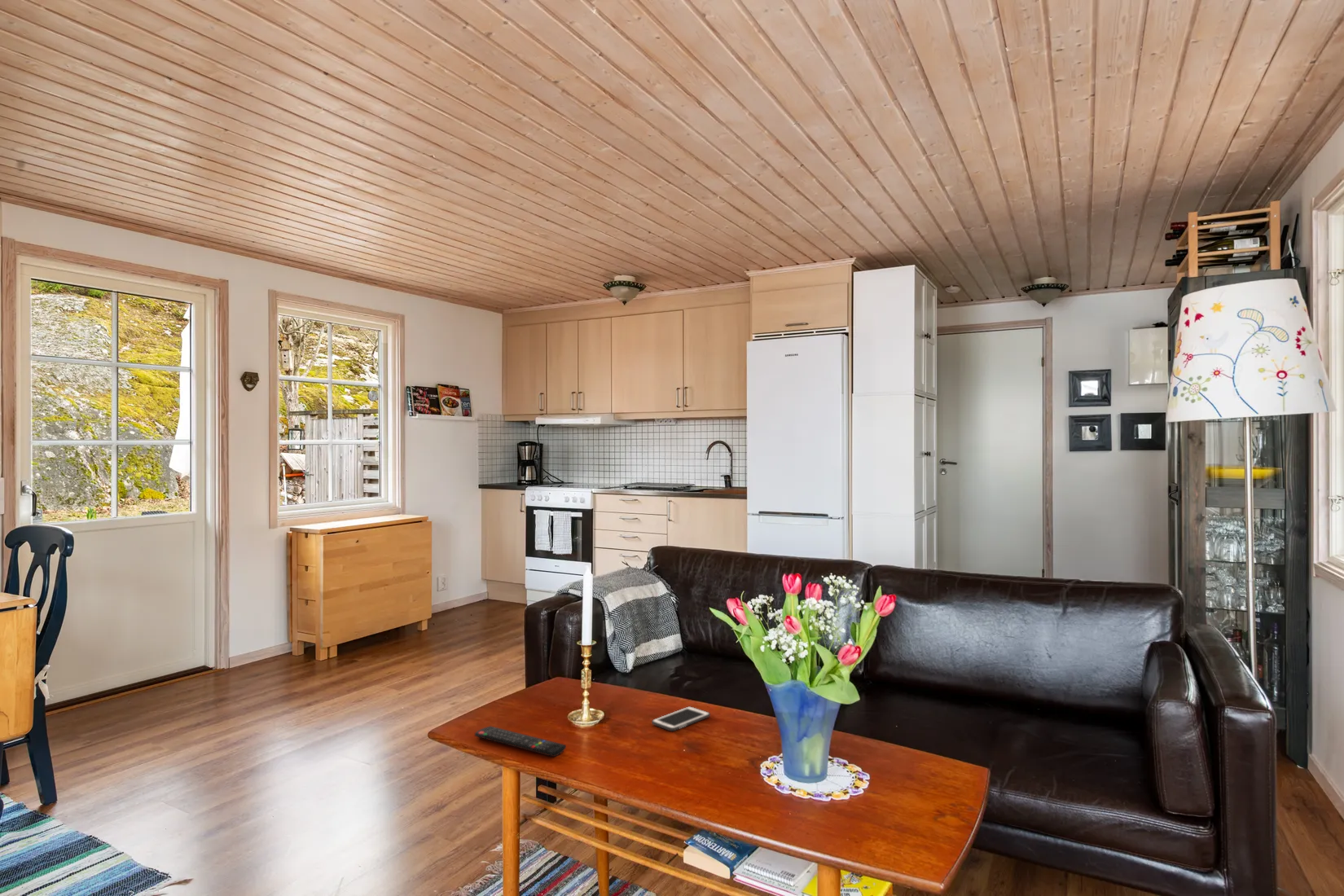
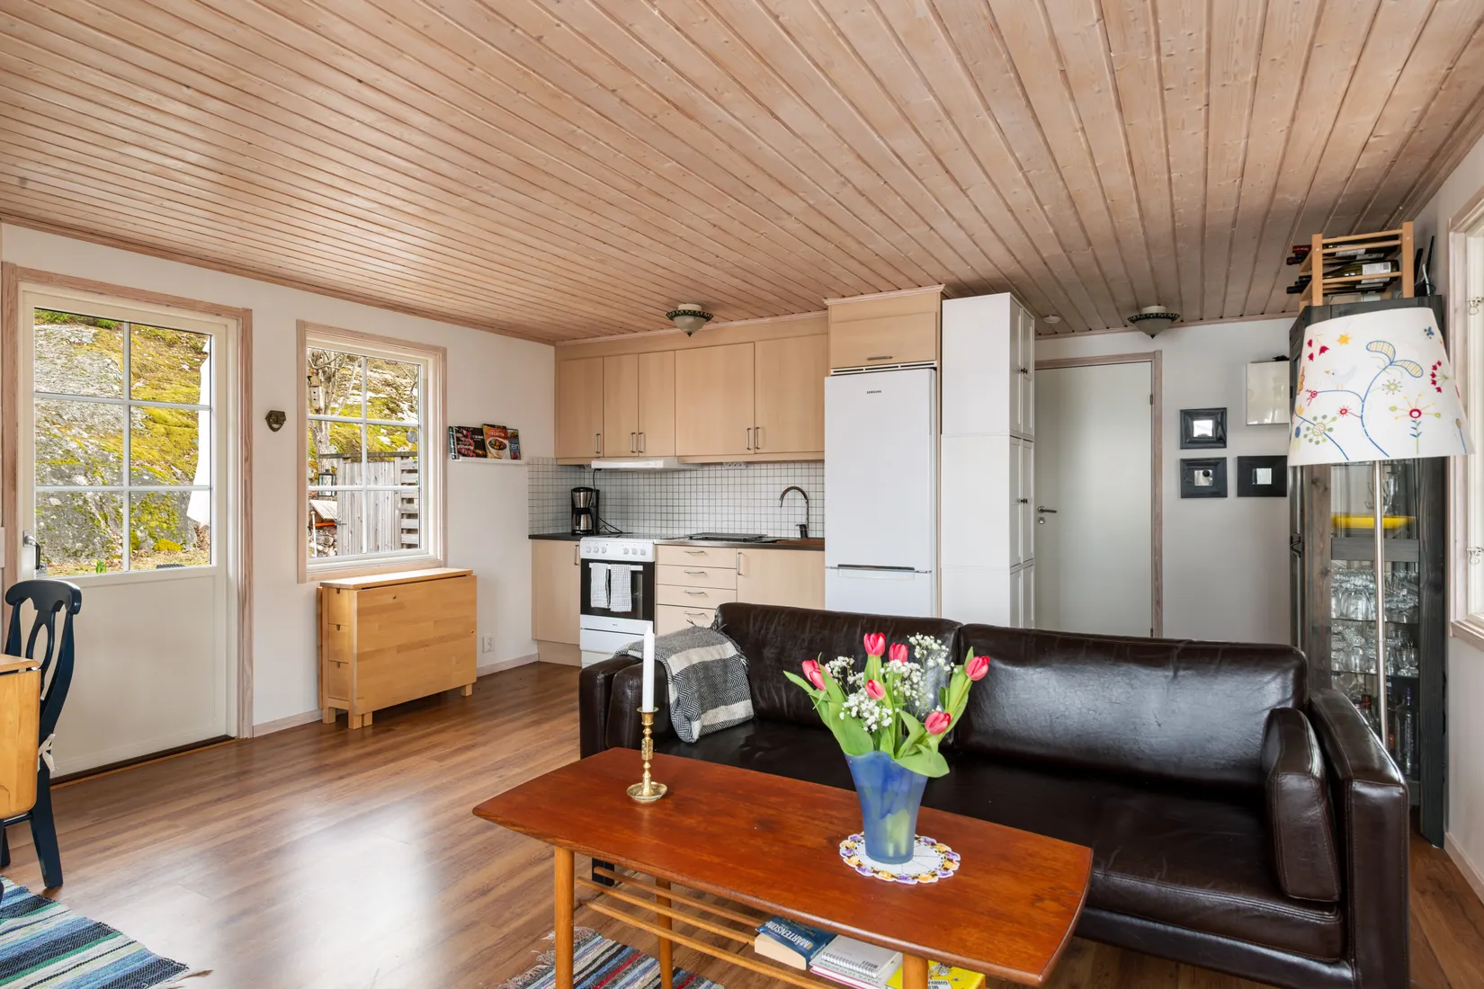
- cell phone [651,705,711,732]
- remote control [474,725,567,758]
